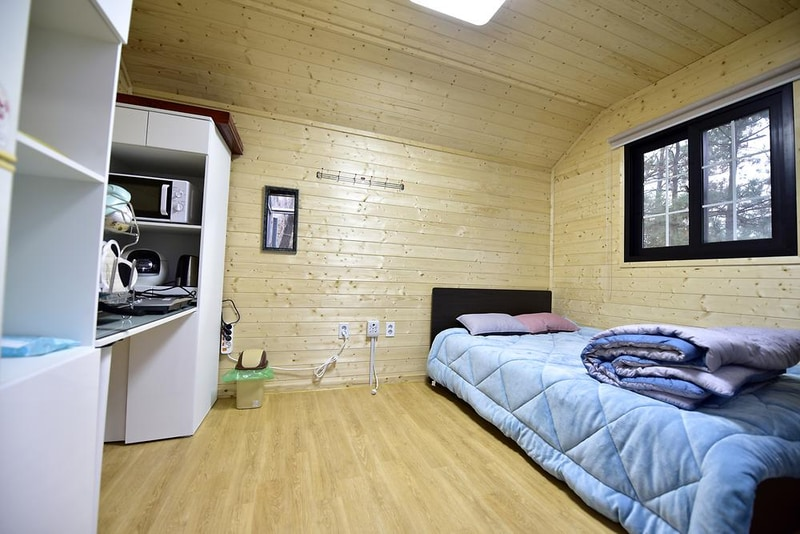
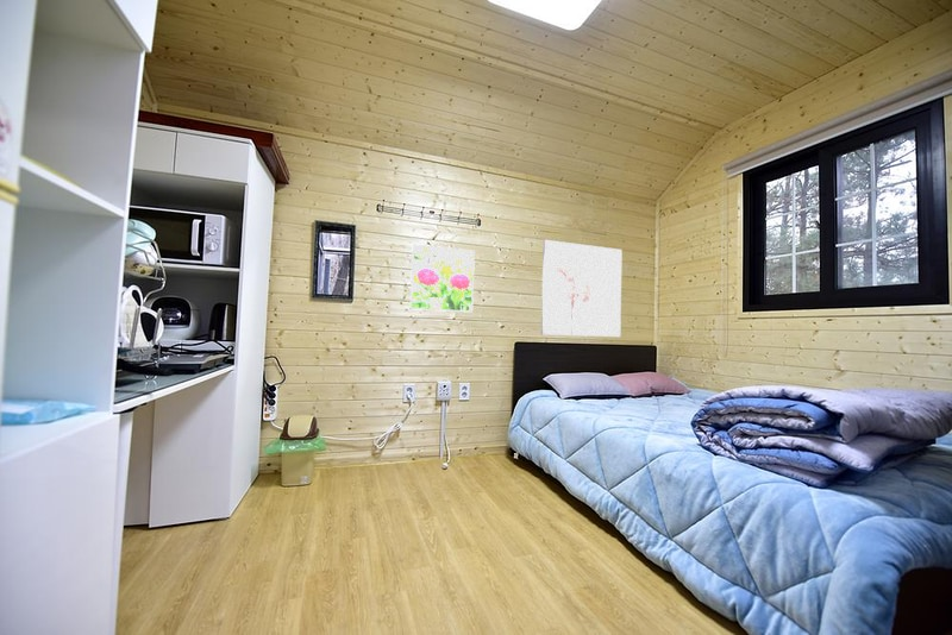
+ wall art [540,239,624,338]
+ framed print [409,243,476,314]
